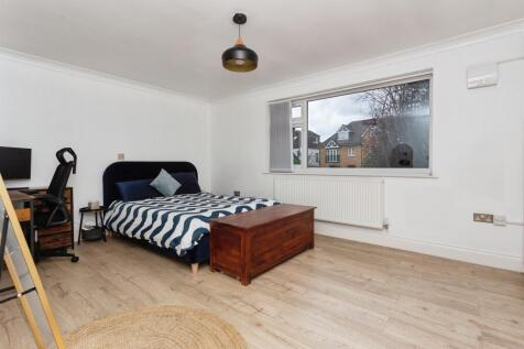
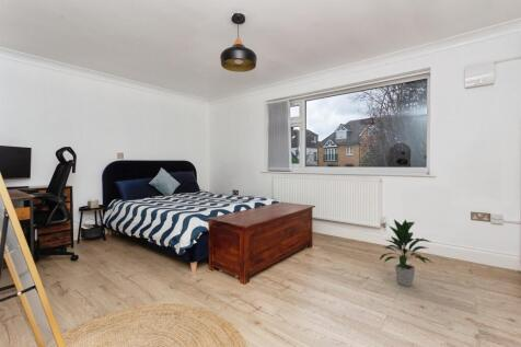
+ indoor plant [379,219,433,288]
